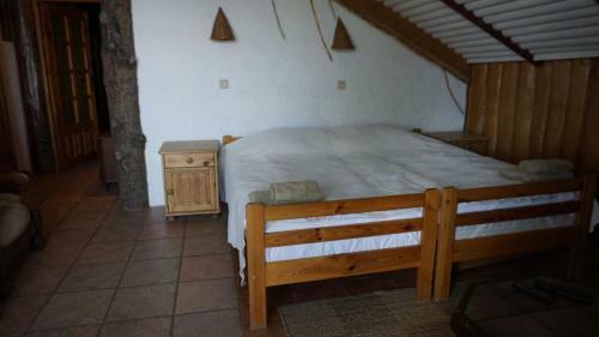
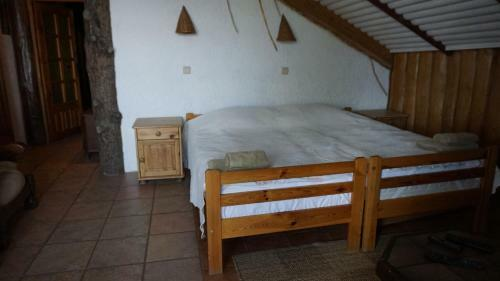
+ remote control [426,250,486,272]
